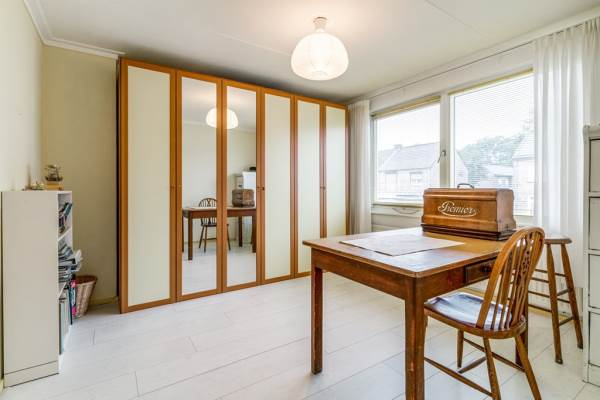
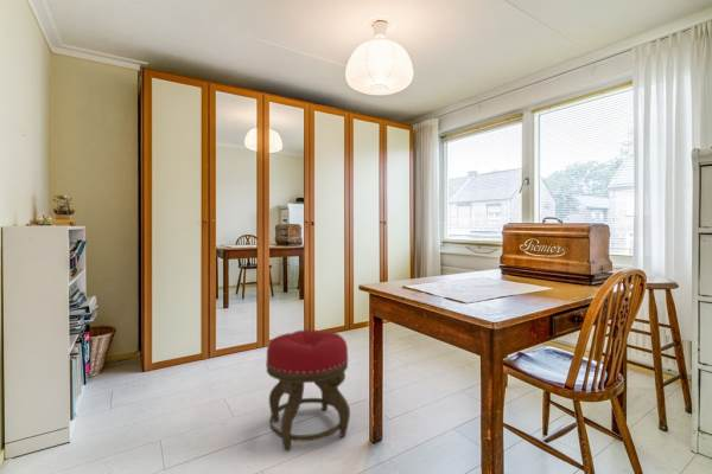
+ stool [265,328,351,453]
